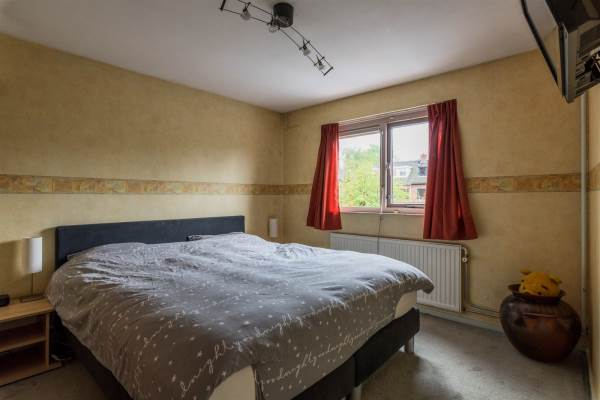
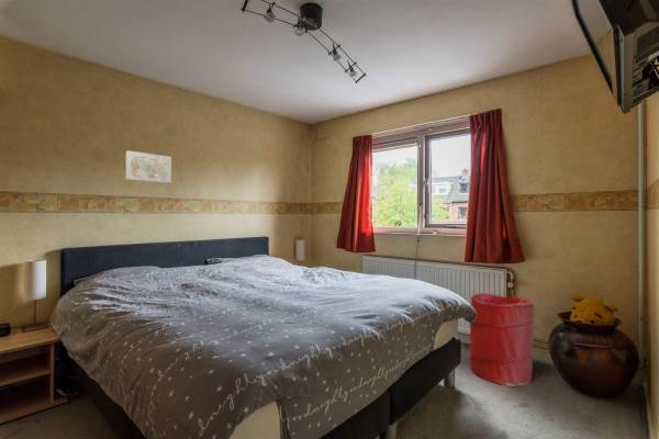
+ wall art [125,149,172,184]
+ laundry hamper [469,292,535,387]
